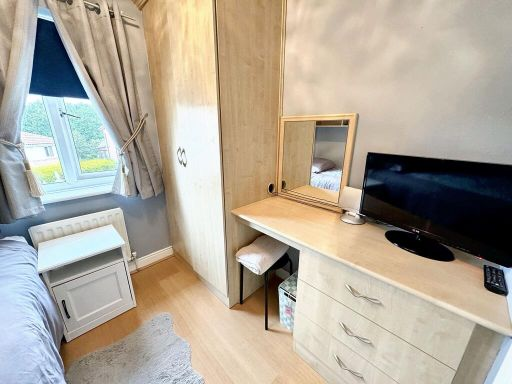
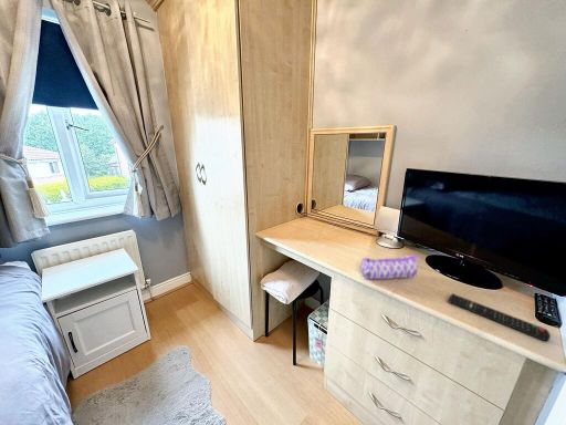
+ pencil case [360,255,419,280]
+ remote control [448,292,552,343]
